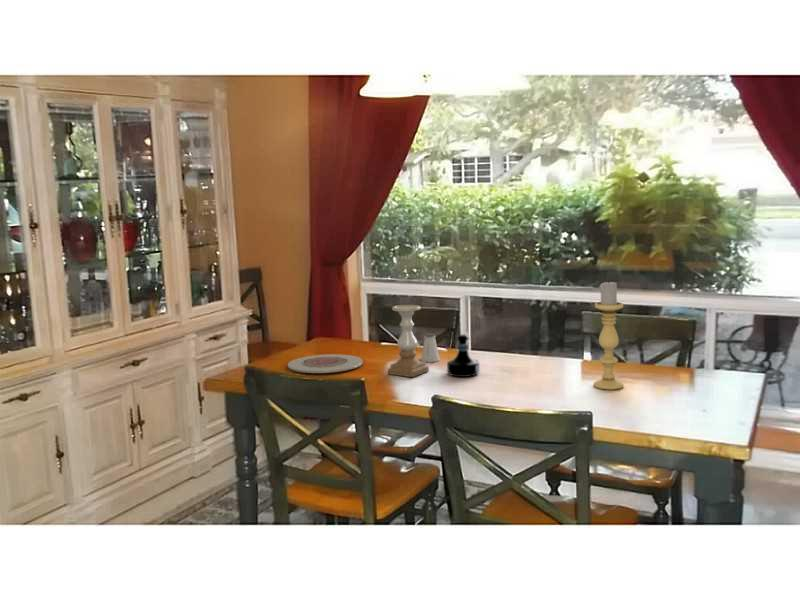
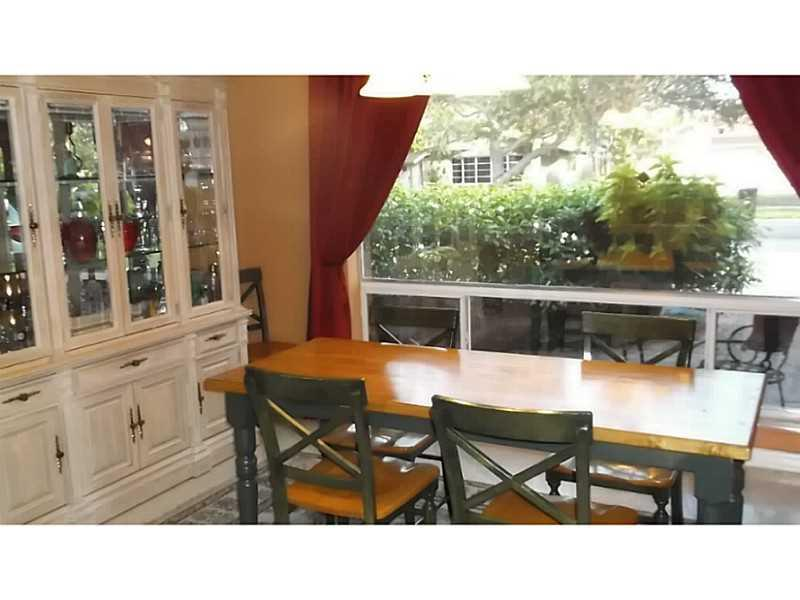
- candle holder [593,279,625,391]
- tequila bottle [446,333,480,378]
- candle holder [387,304,430,378]
- saltshaker [420,332,441,363]
- plate [287,353,364,374]
